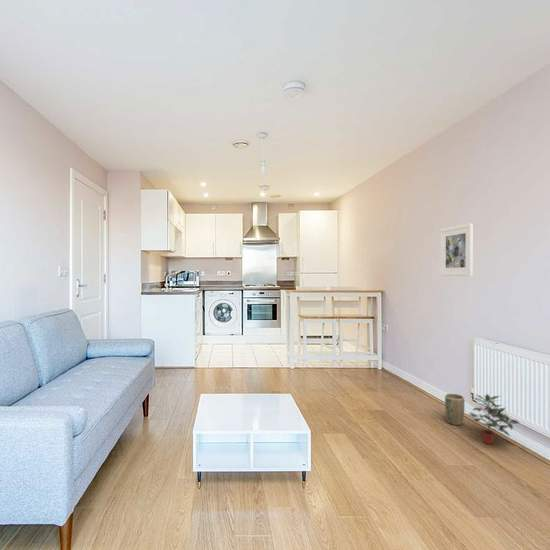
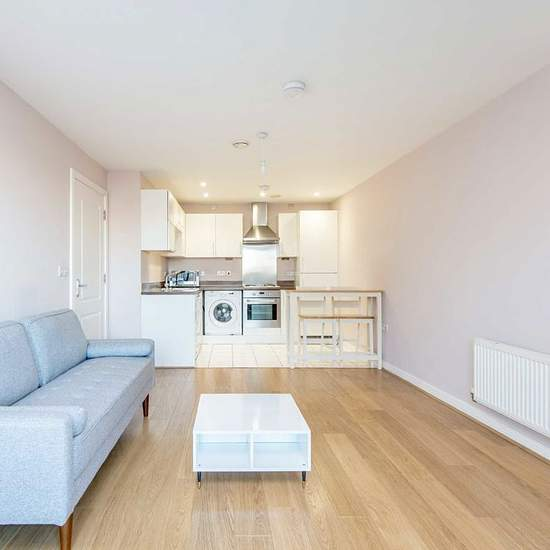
- plant pot [444,393,465,426]
- potted plant [468,393,520,445]
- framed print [440,222,474,277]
